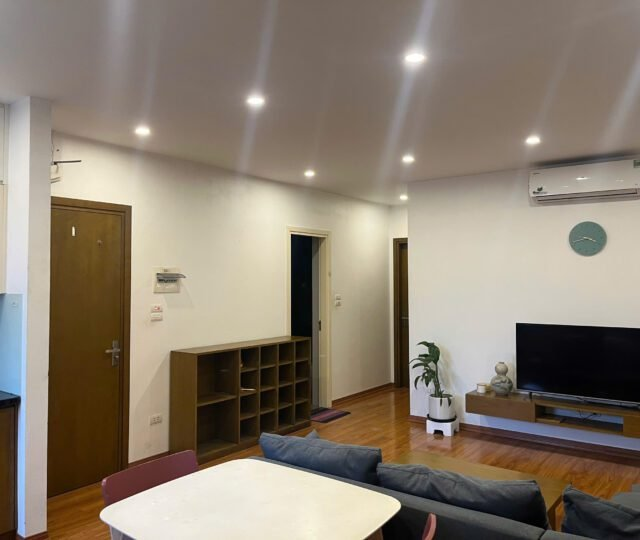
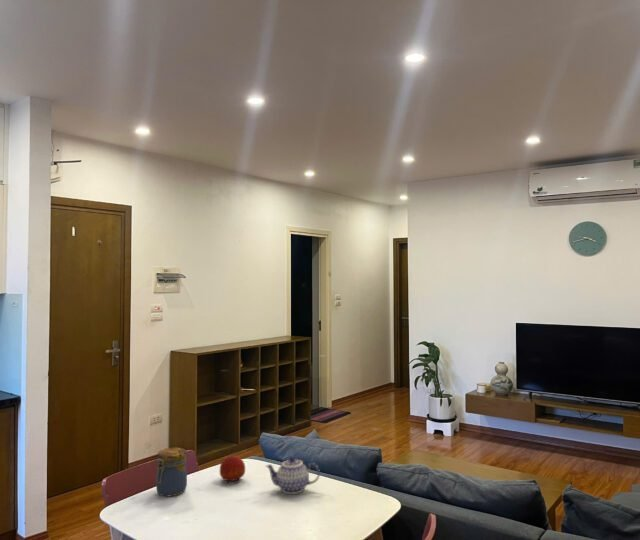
+ jar [155,447,188,497]
+ fruit [219,455,246,484]
+ teapot [264,456,321,495]
